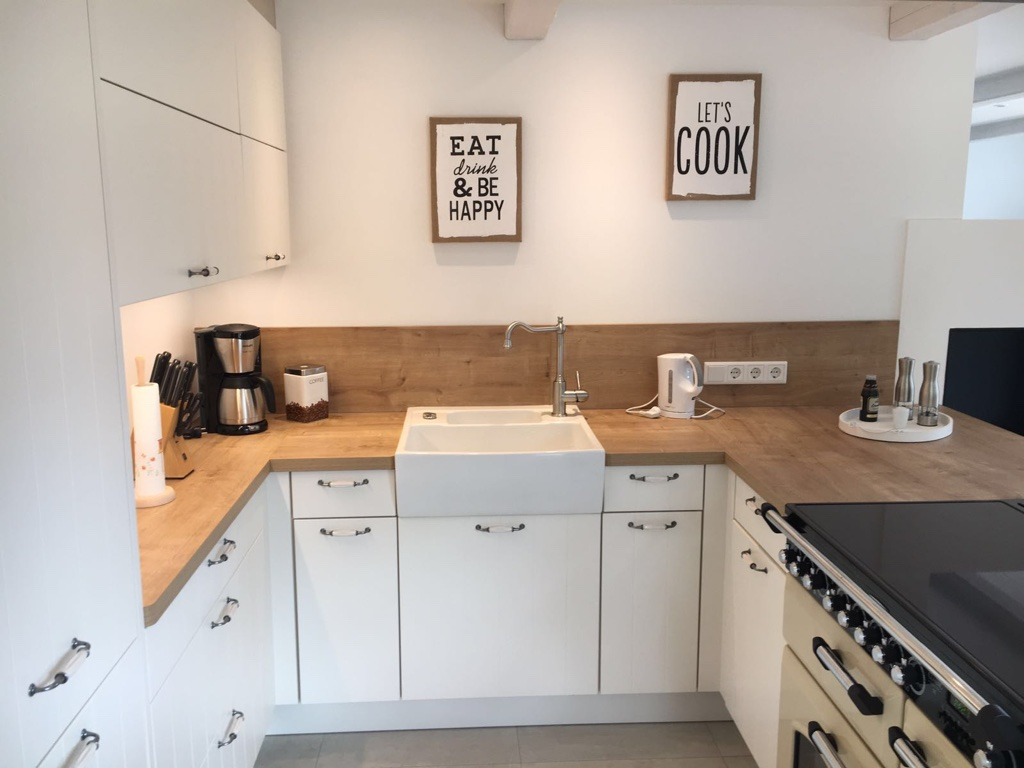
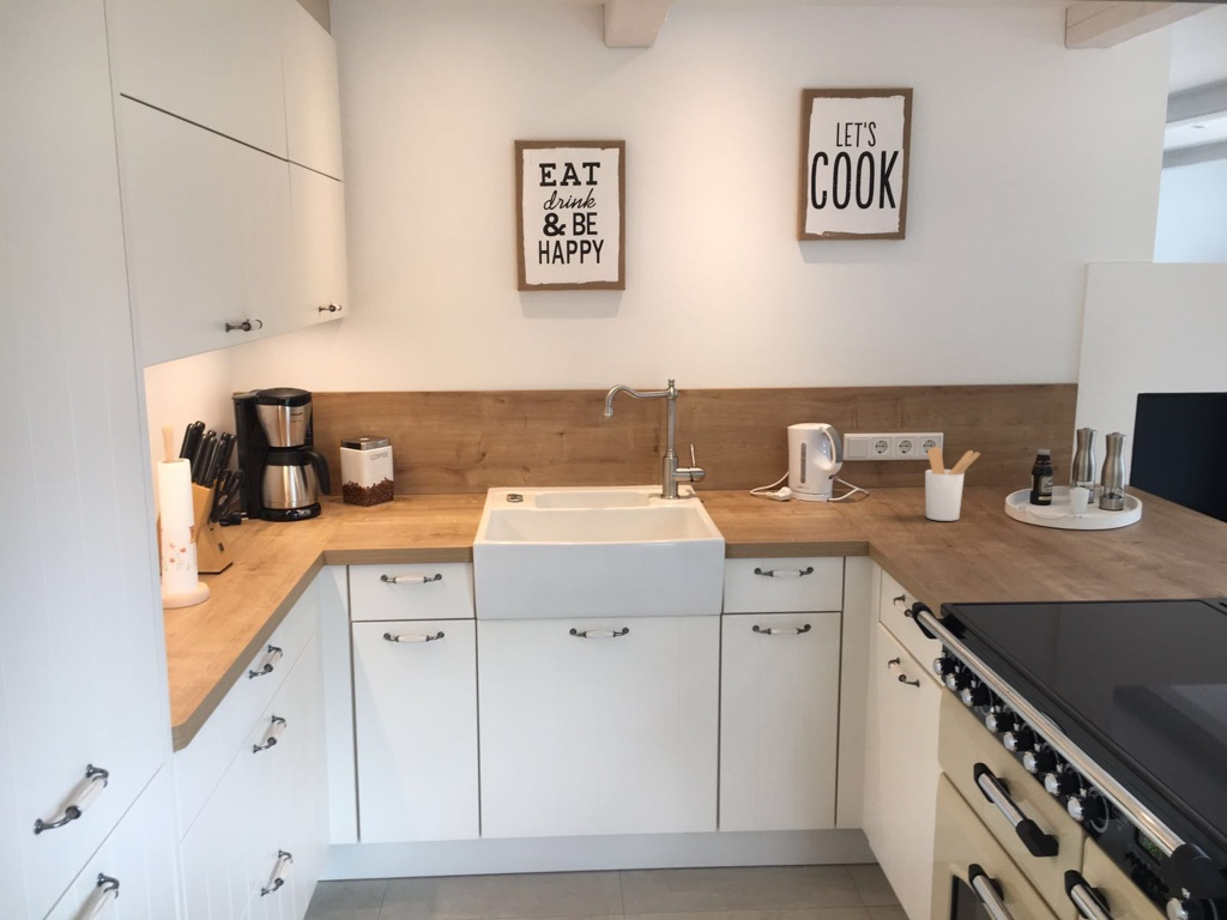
+ utensil holder [924,446,981,522]
